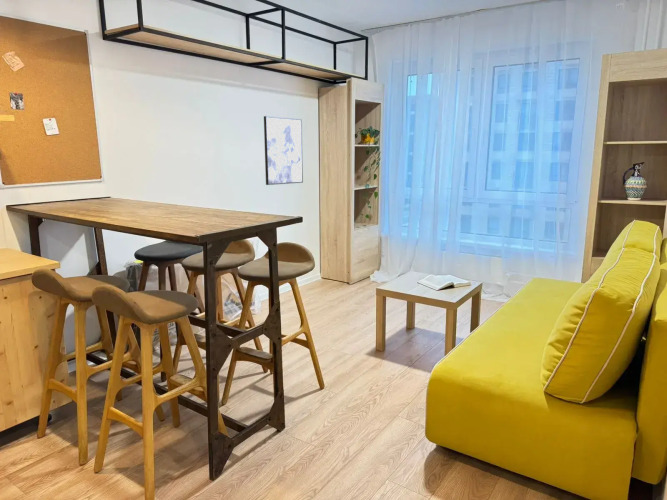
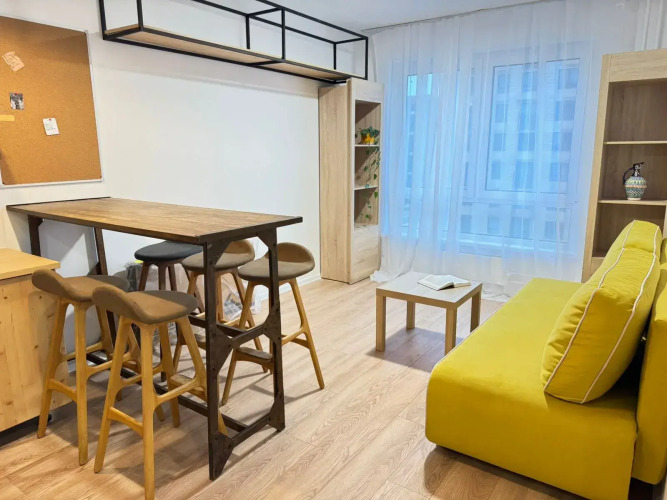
- wall art [263,115,304,186]
